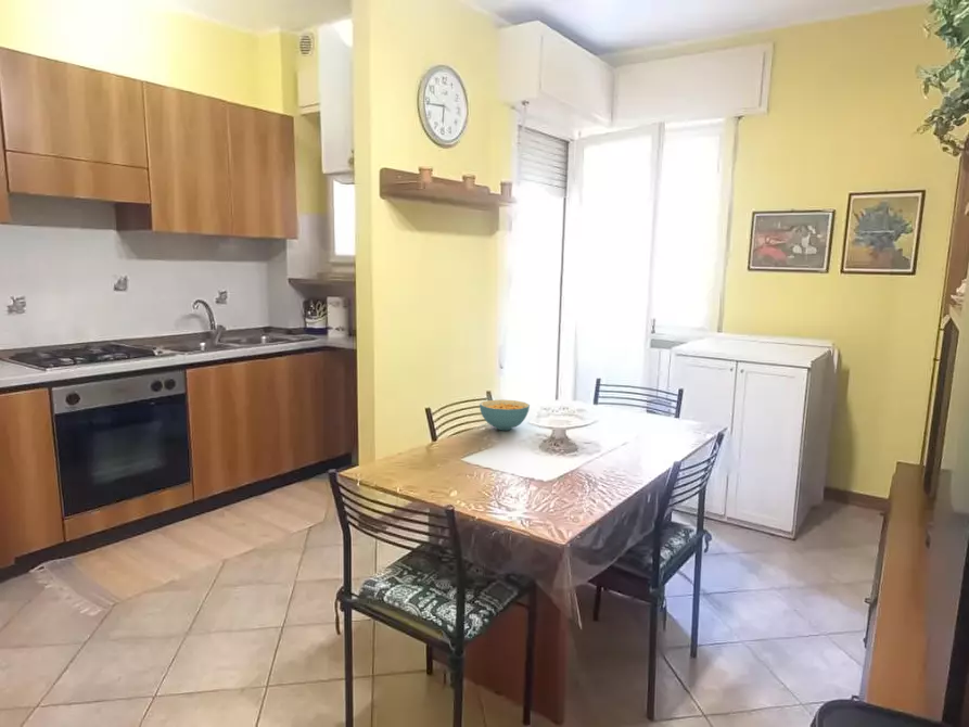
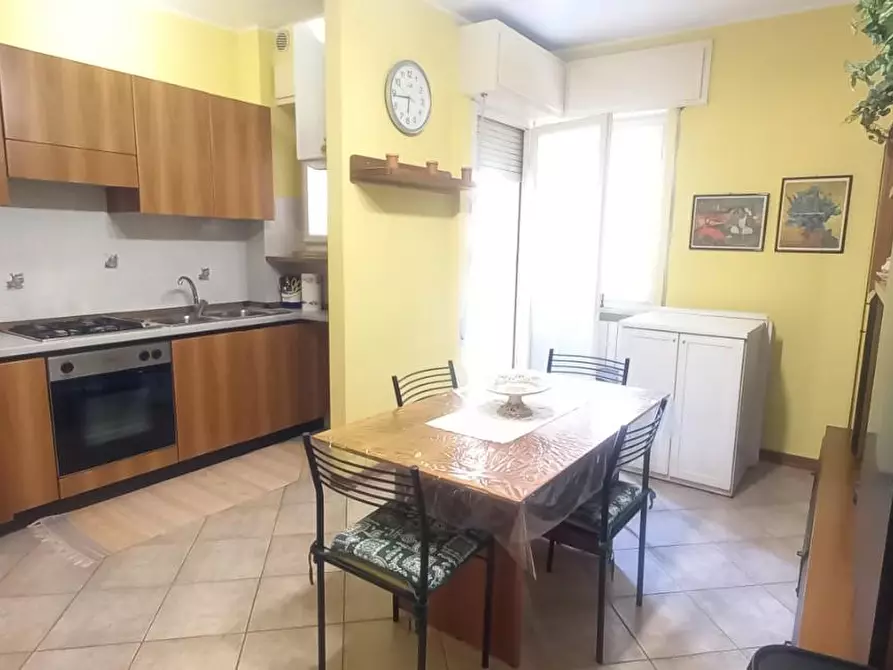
- cereal bowl [479,398,531,431]
